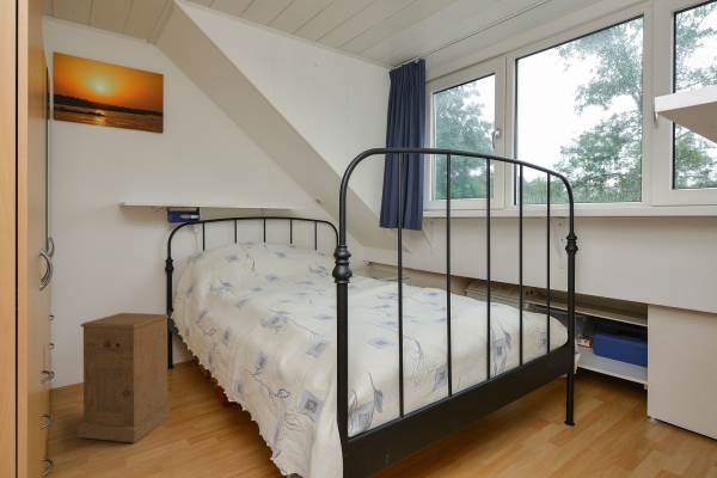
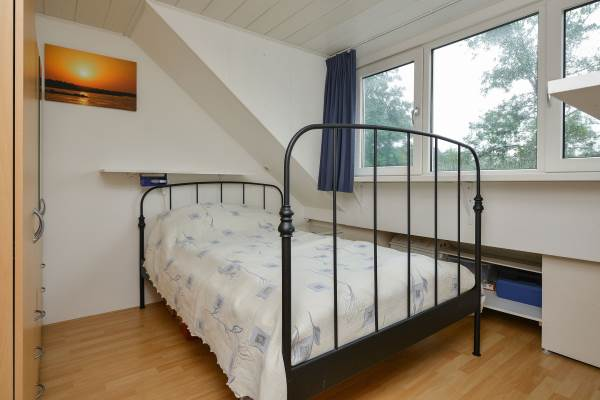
- nightstand [76,312,172,443]
